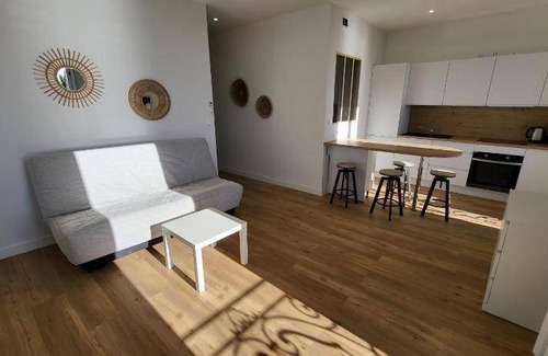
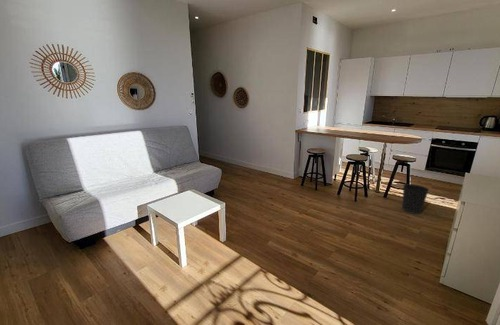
+ wastebasket [401,183,430,215]
